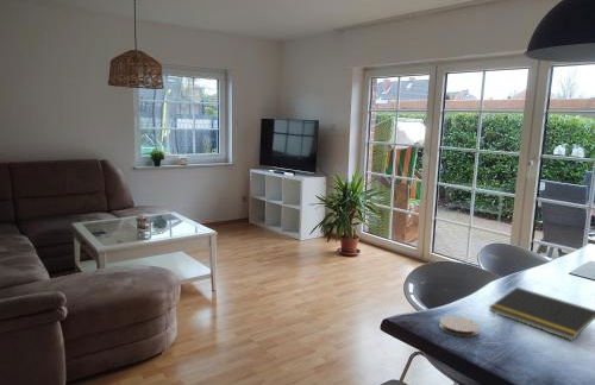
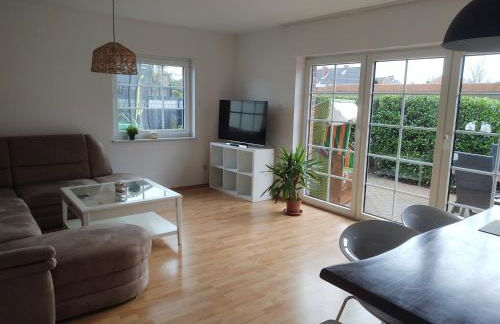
- notepad [488,286,595,341]
- coaster [438,315,481,337]
